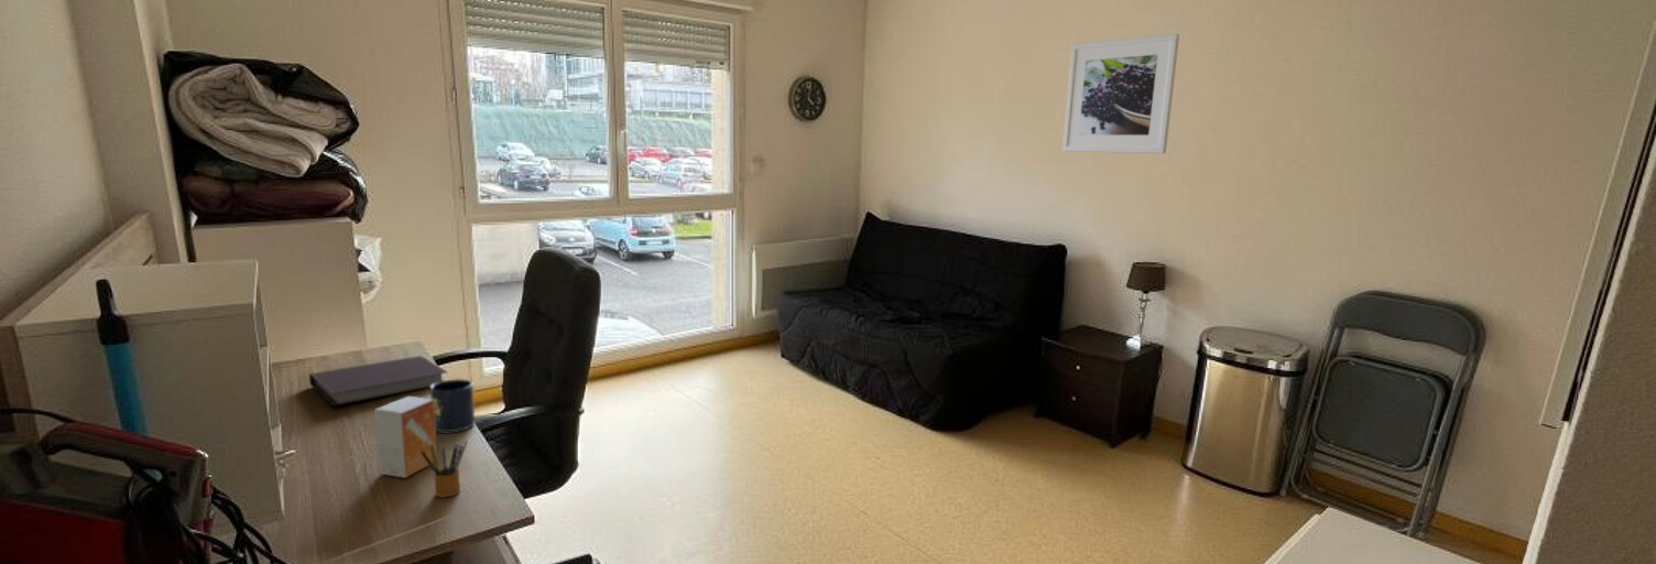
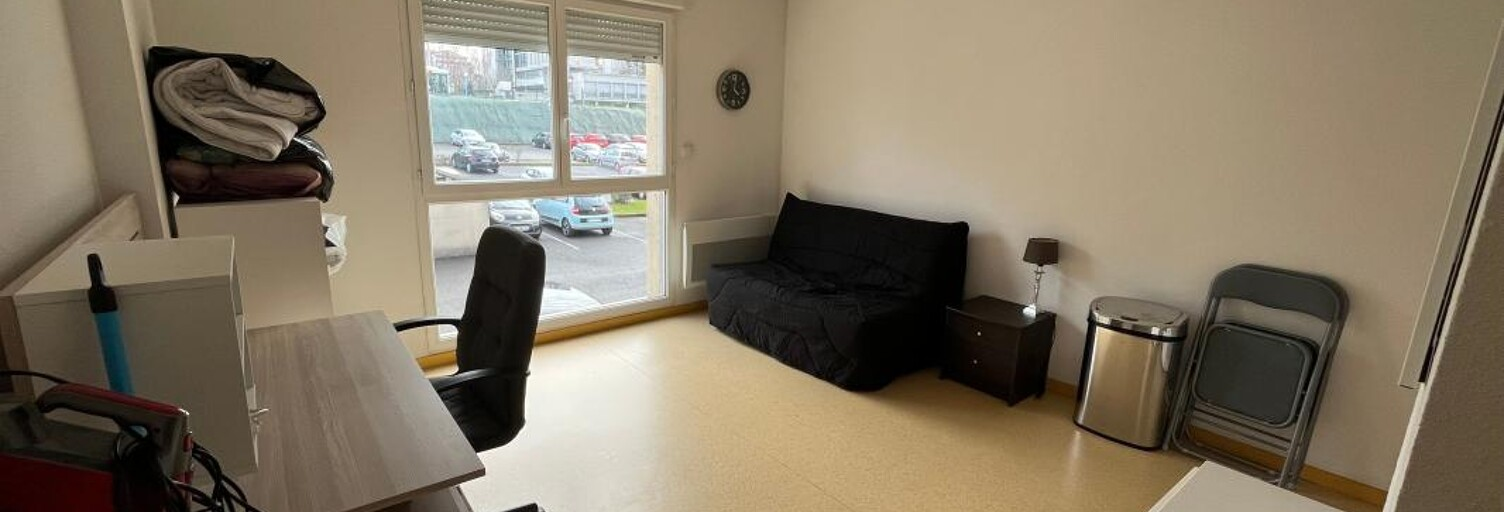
- small box [373,395,438,479]
- notebook [308,355,449,408]
- pencil box [421,438,468,499]
- mug [429,378,476,433]
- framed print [1061,33,1180,154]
